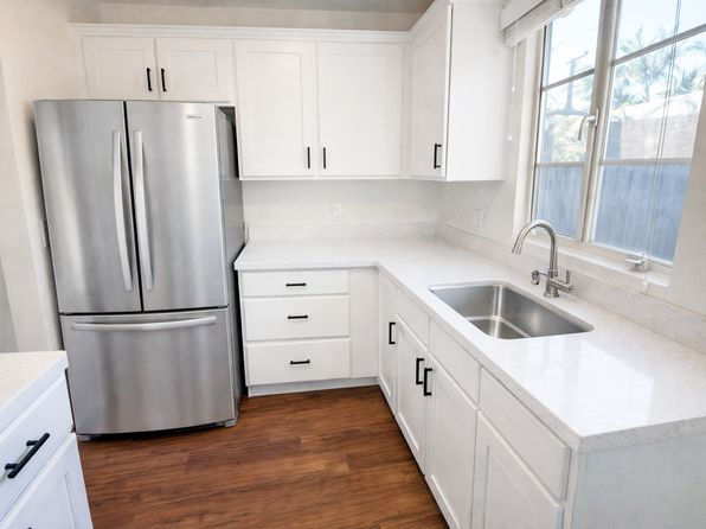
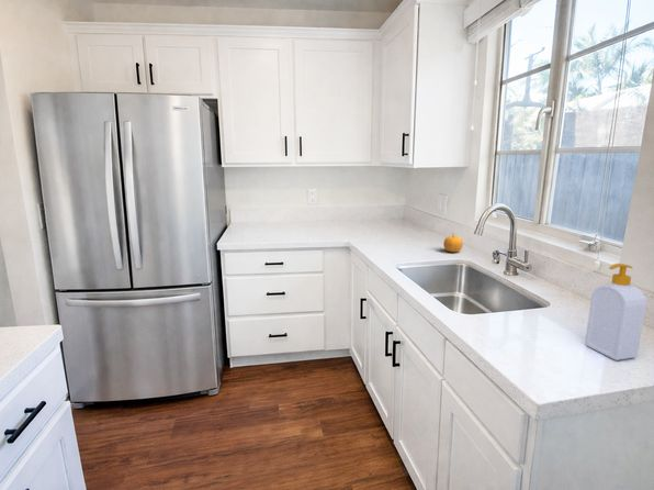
+ soap bottle [584,263,647,361]
+ fruit [442,232,464,253]
